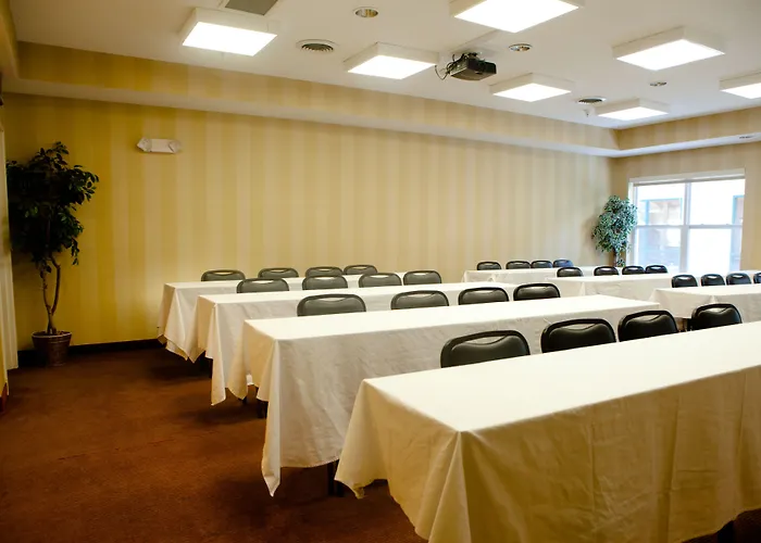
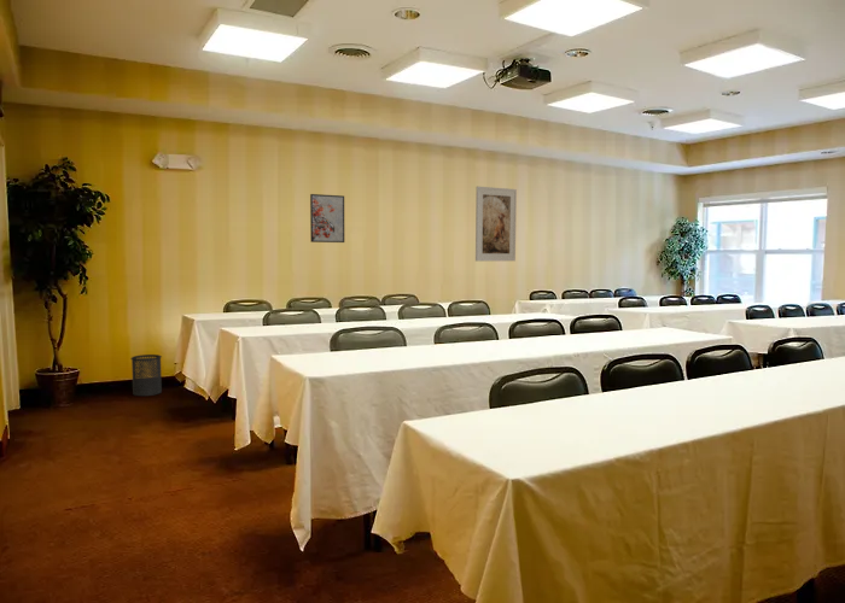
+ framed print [309,193,345,244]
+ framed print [474,186,518,262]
+ trash can [129,353,163,397]
